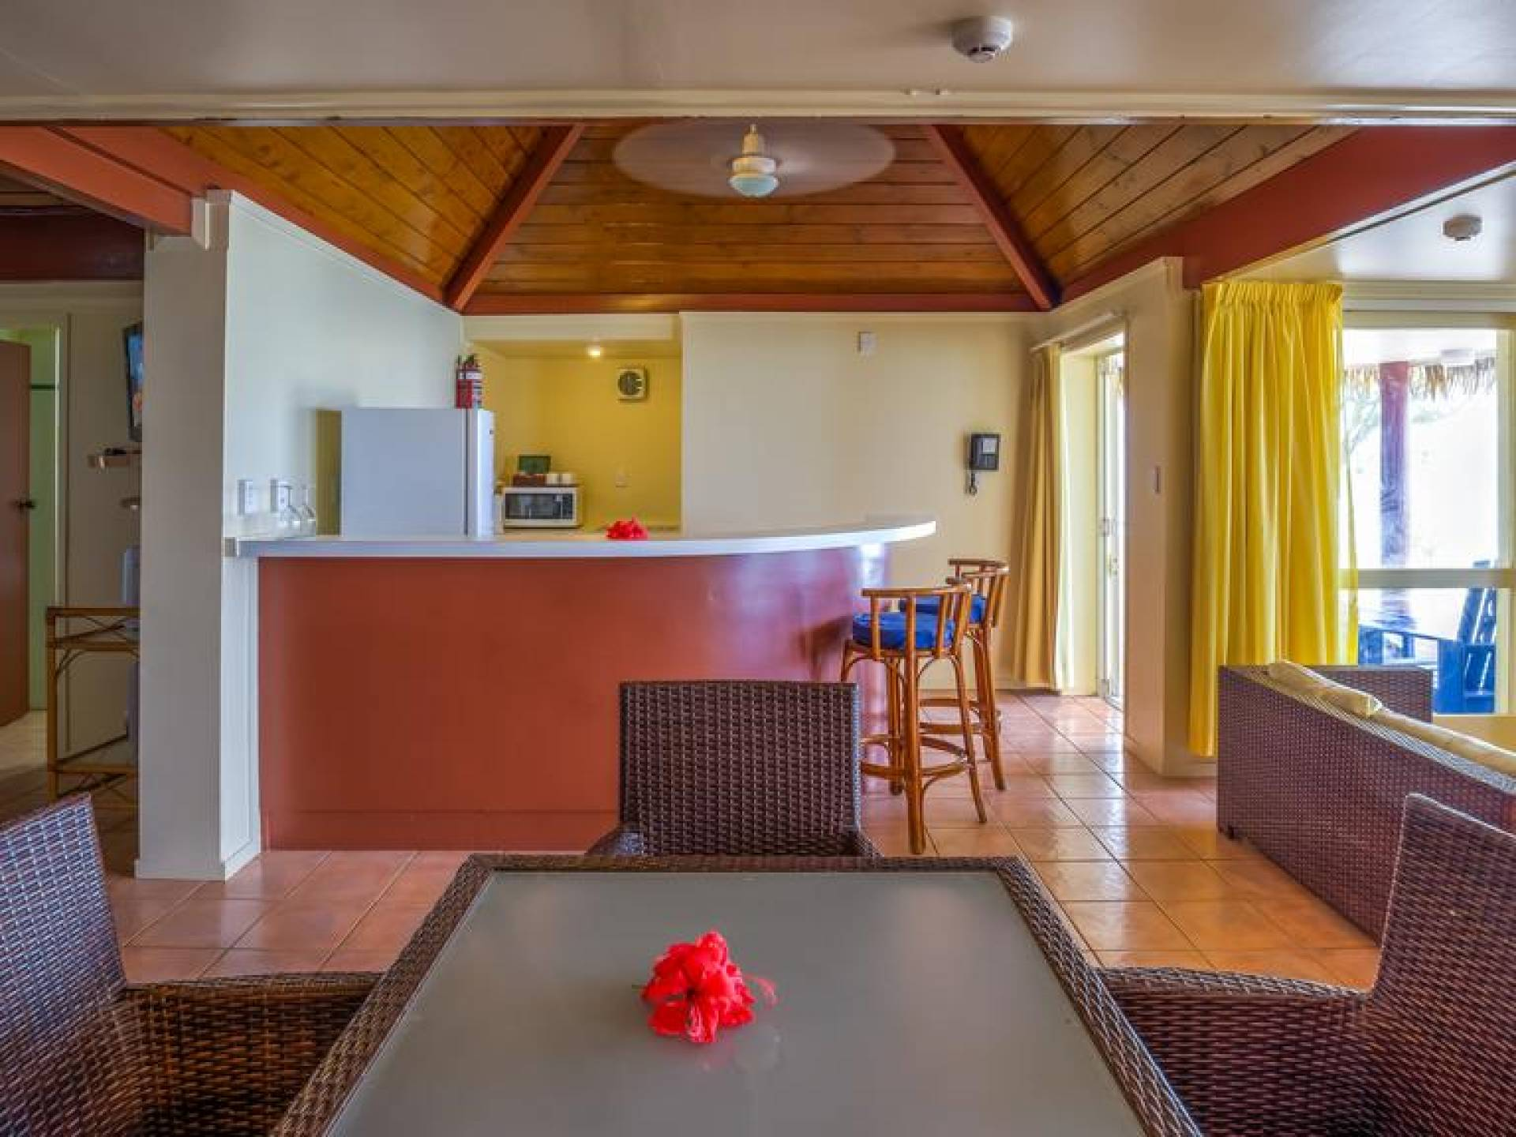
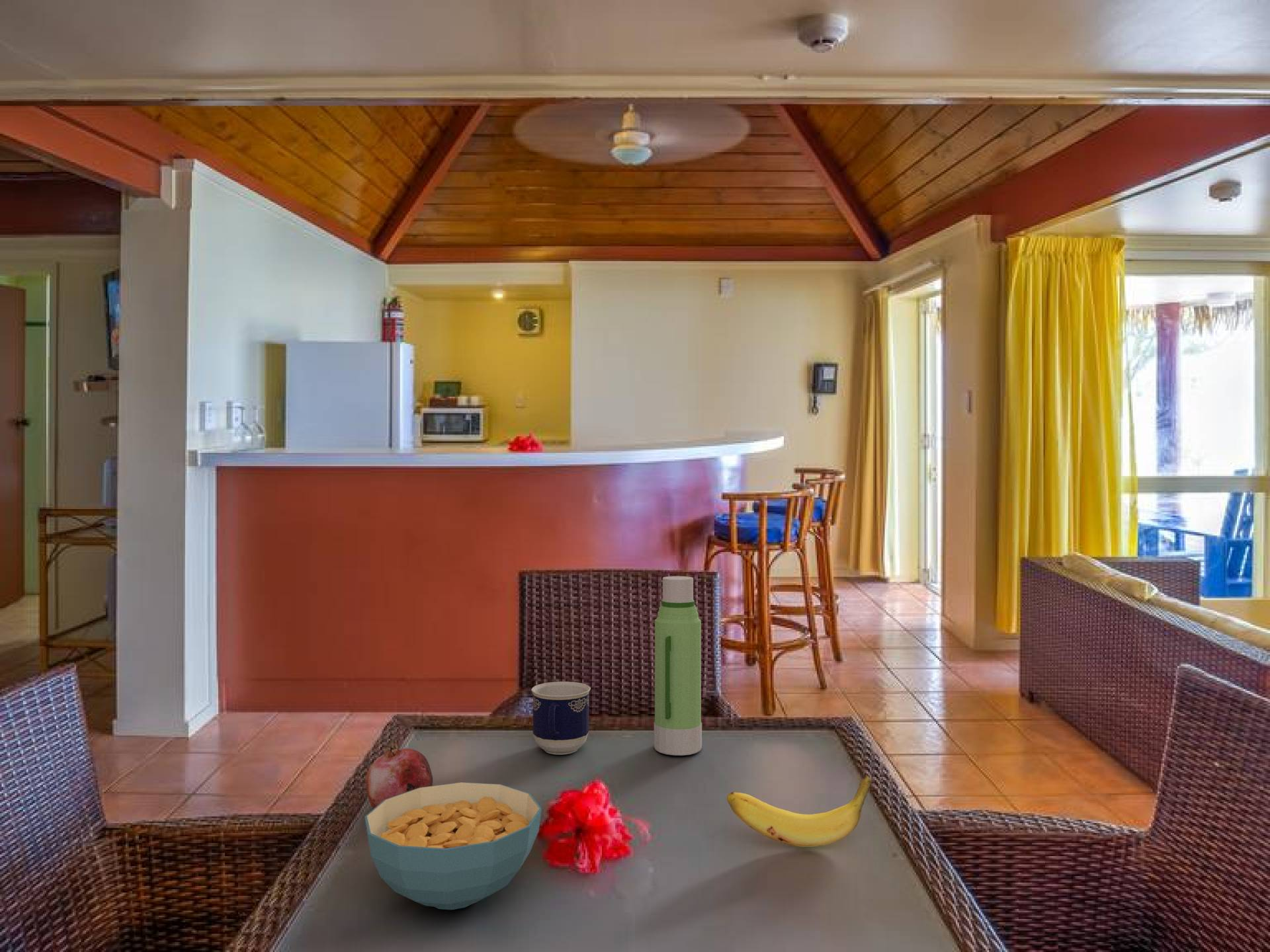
+ fruit [365,738,433,809]
+ water bottle [654,576,702,756]
+ cup [530,681,591,755]
+ cereal bowl [364,781,542,910]
+ banana [726,774,872,848]
